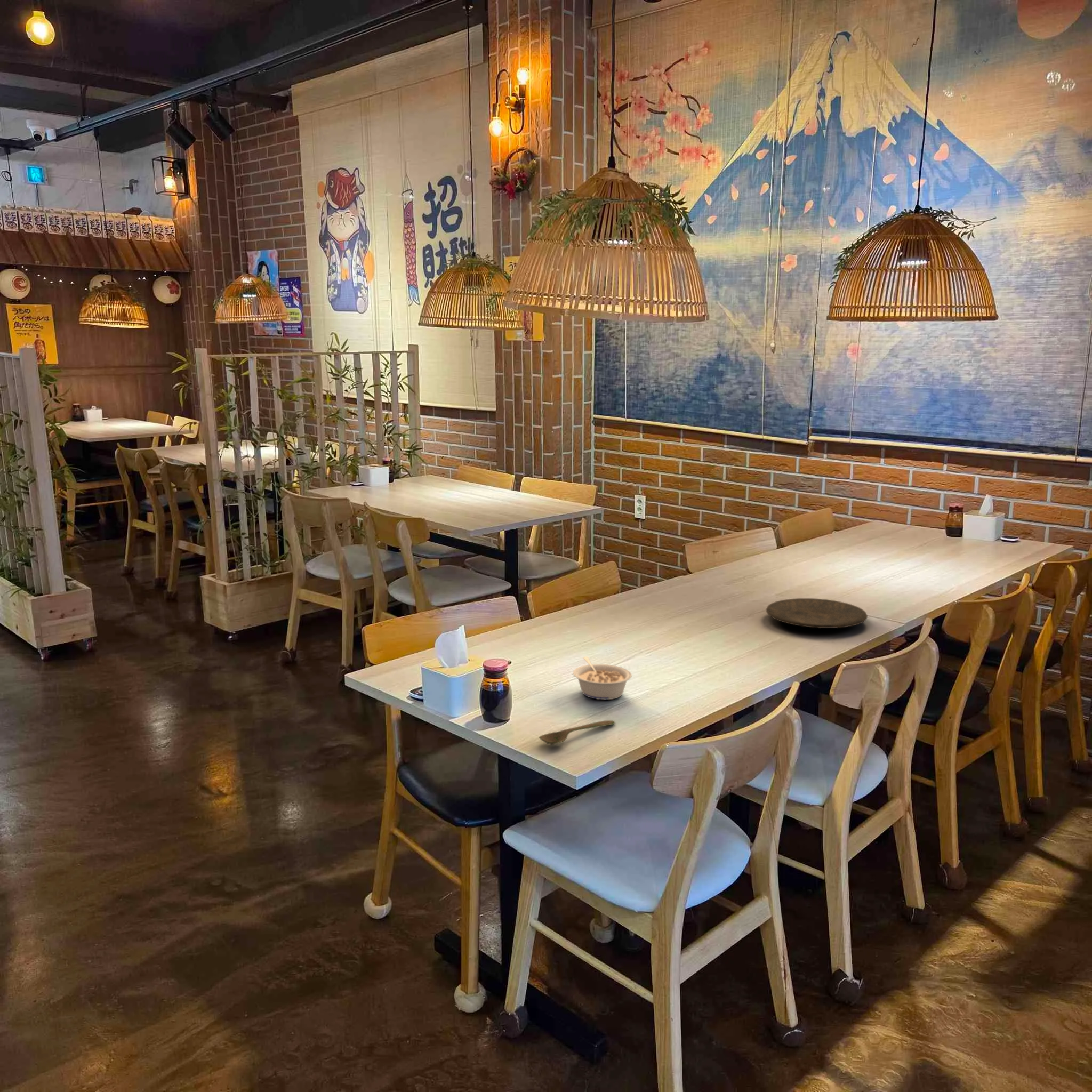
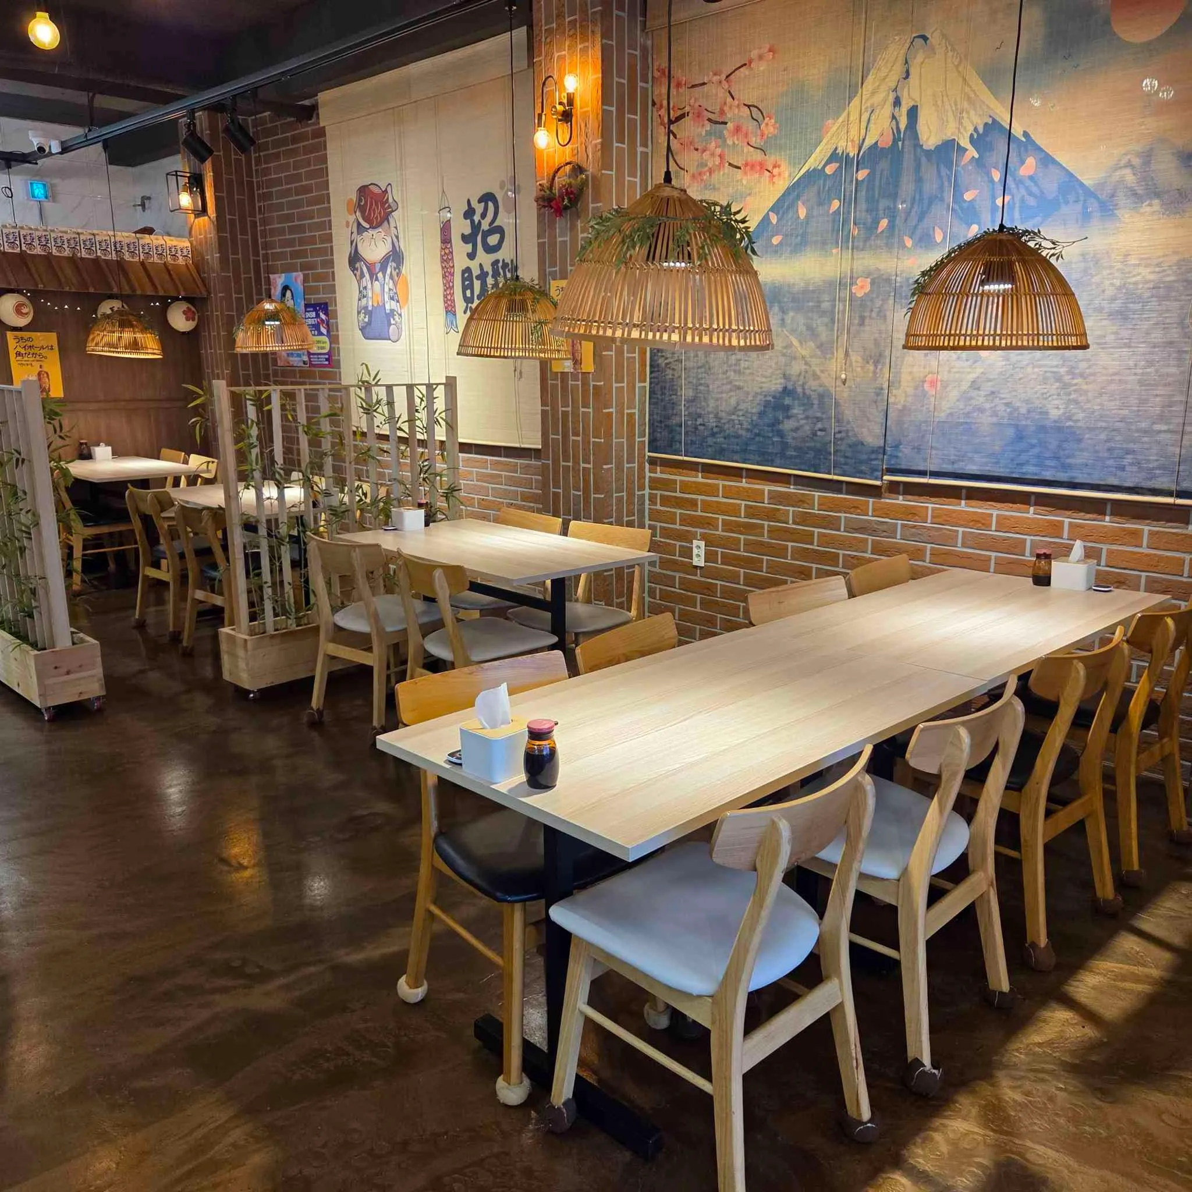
- legume [572,656,632,700]
- spoon [538,720,616,745]
- plate [765,598,868,629]
